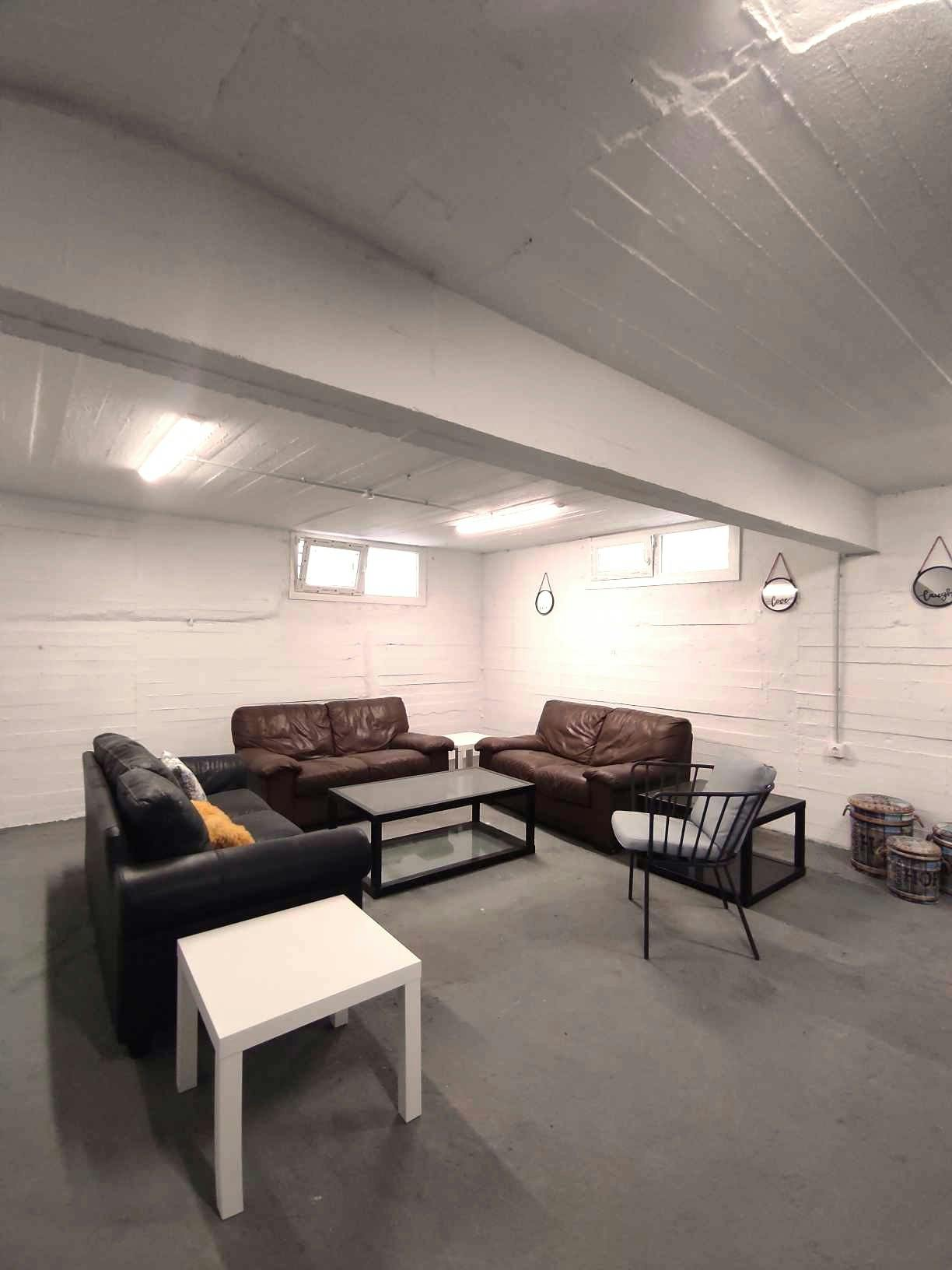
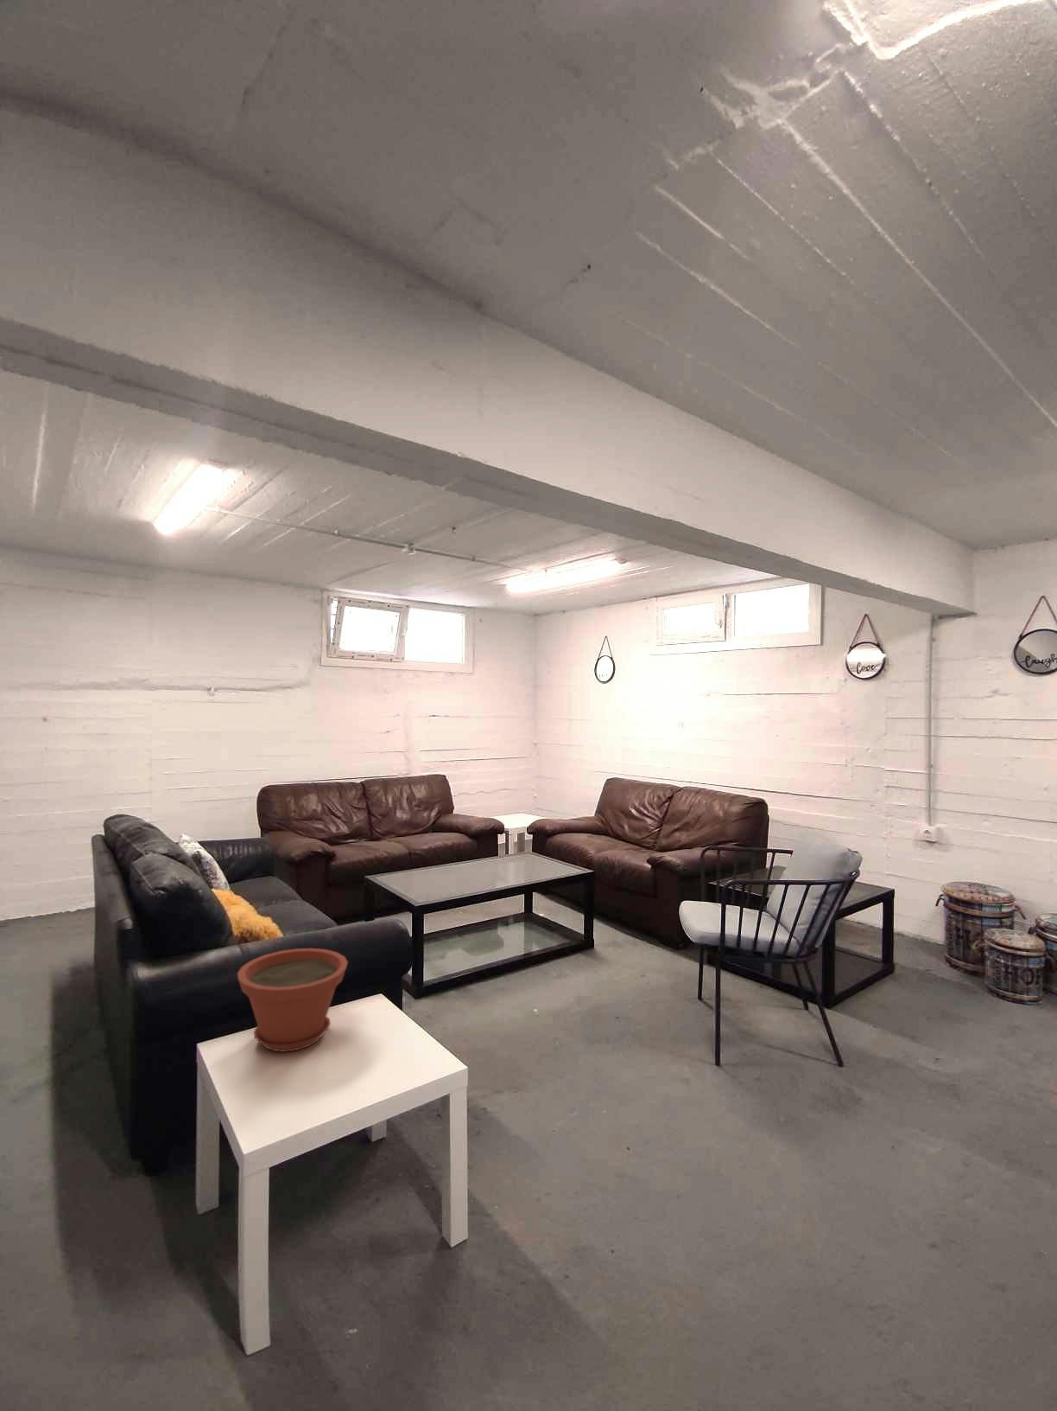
+ plant pot [236,948,349,1053]
